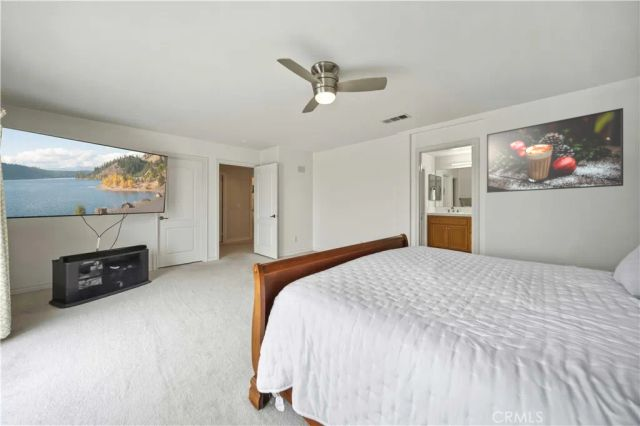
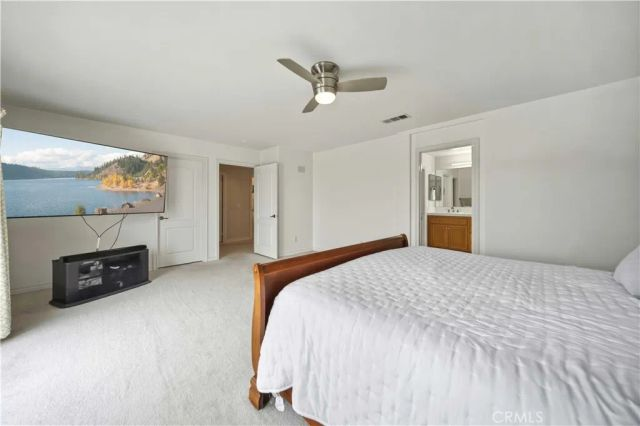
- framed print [486,107,624,194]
